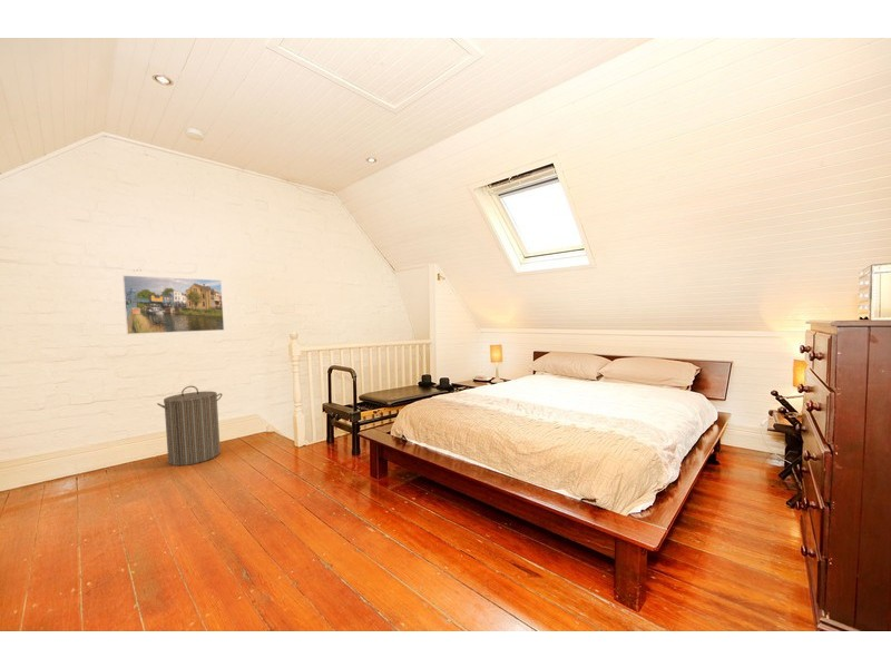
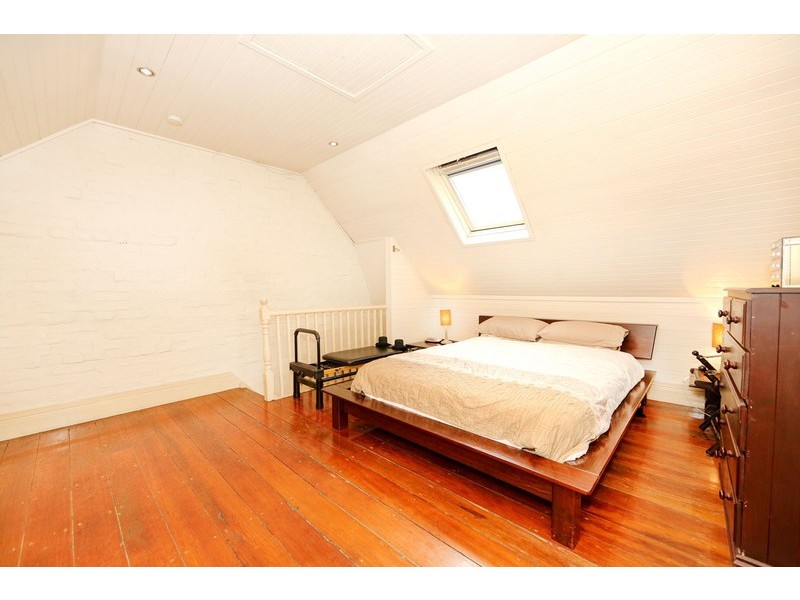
- laundry hamper [156,385,224,466]
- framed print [121,274,225,335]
